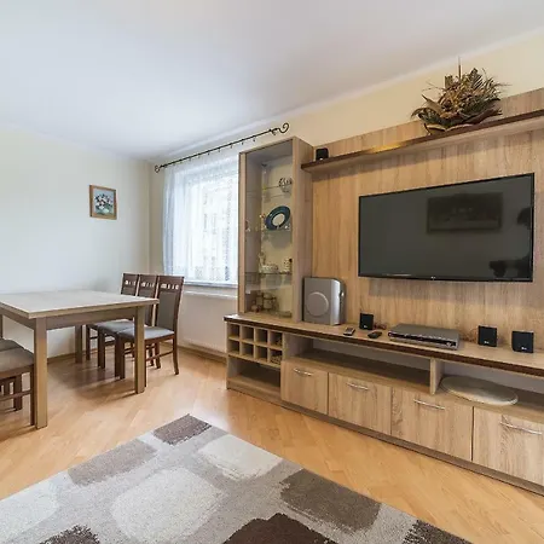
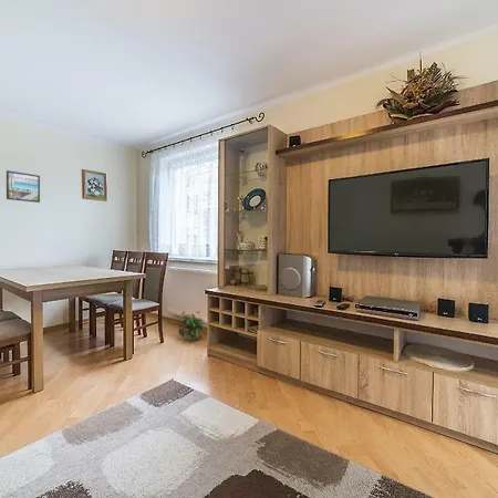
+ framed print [6,169,41,204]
+ potted plant [176,310,206,342]
